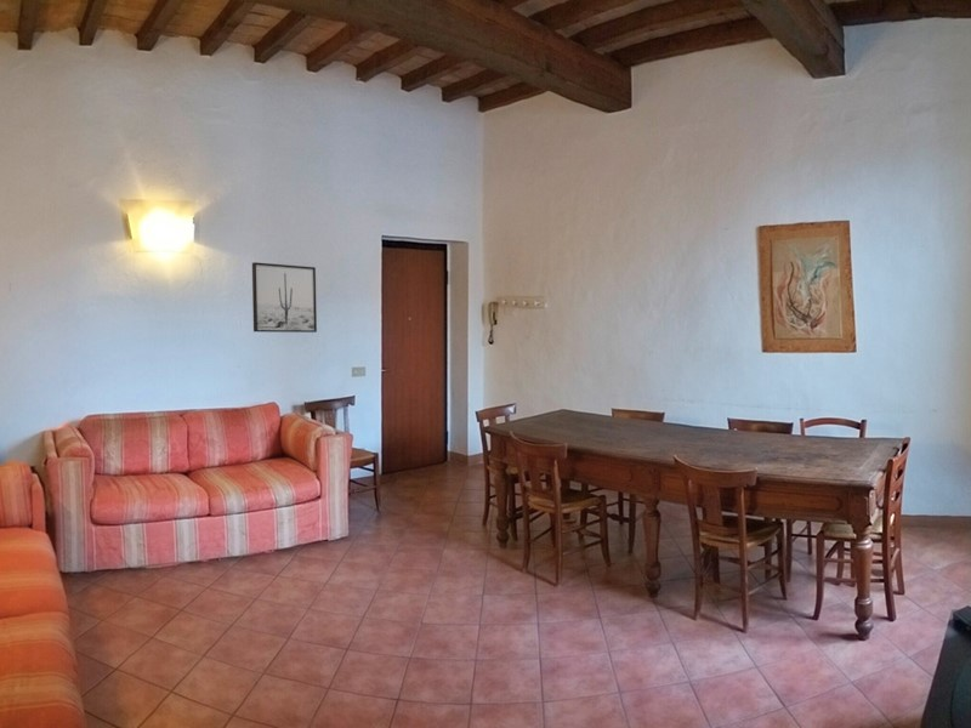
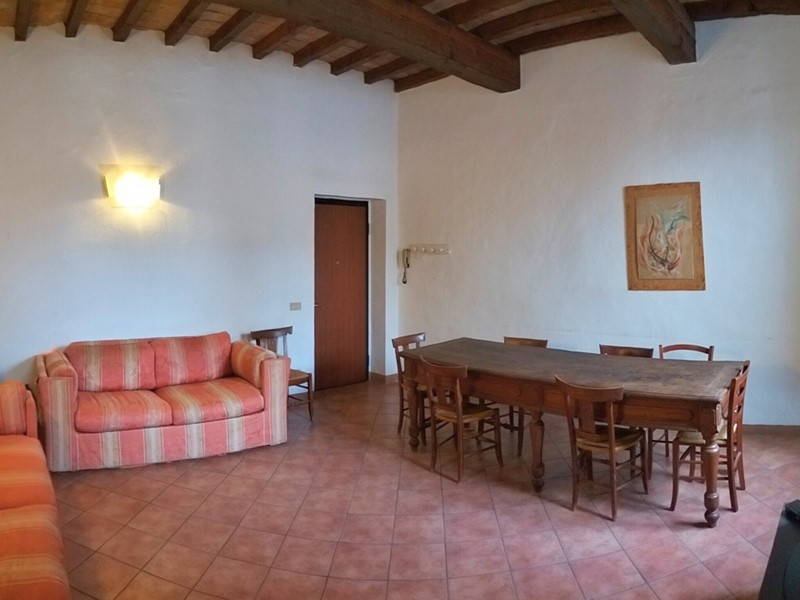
- wall art [251,261,318,334]
